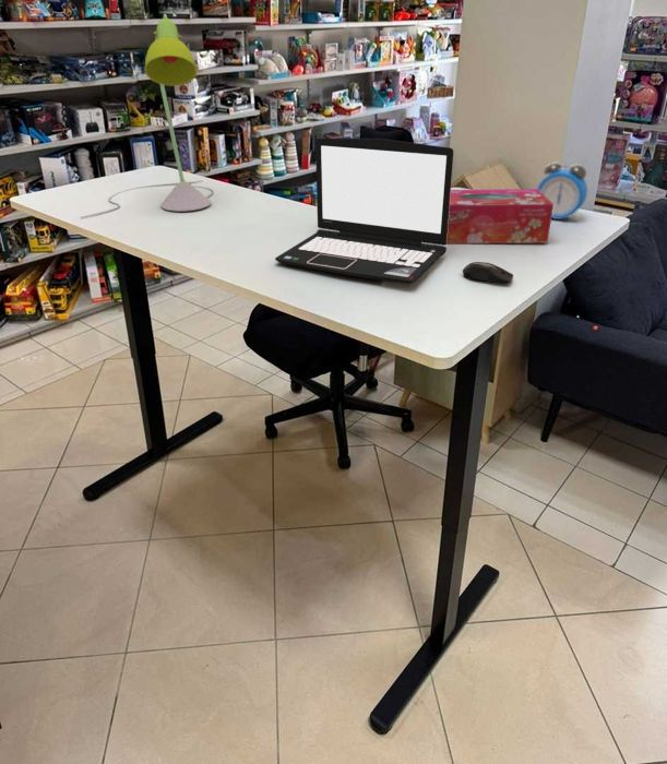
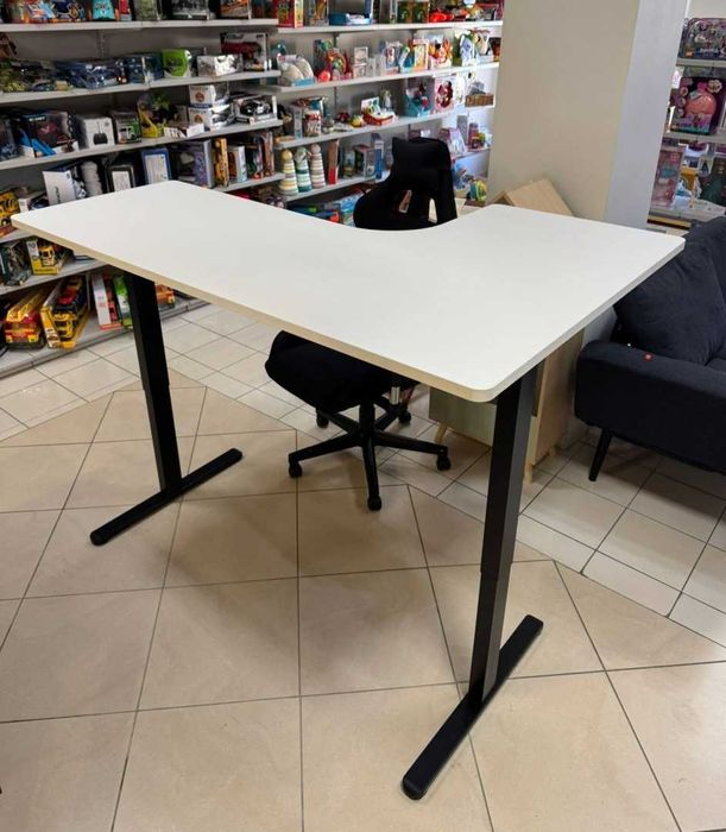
- tissue box [446,188,553,244]
- computer mouse [462,261,514,286]
- alarm clock [536,162,588,222]
- desk lamp [80,13,214,219]
- laptop [274,138,454,285]
